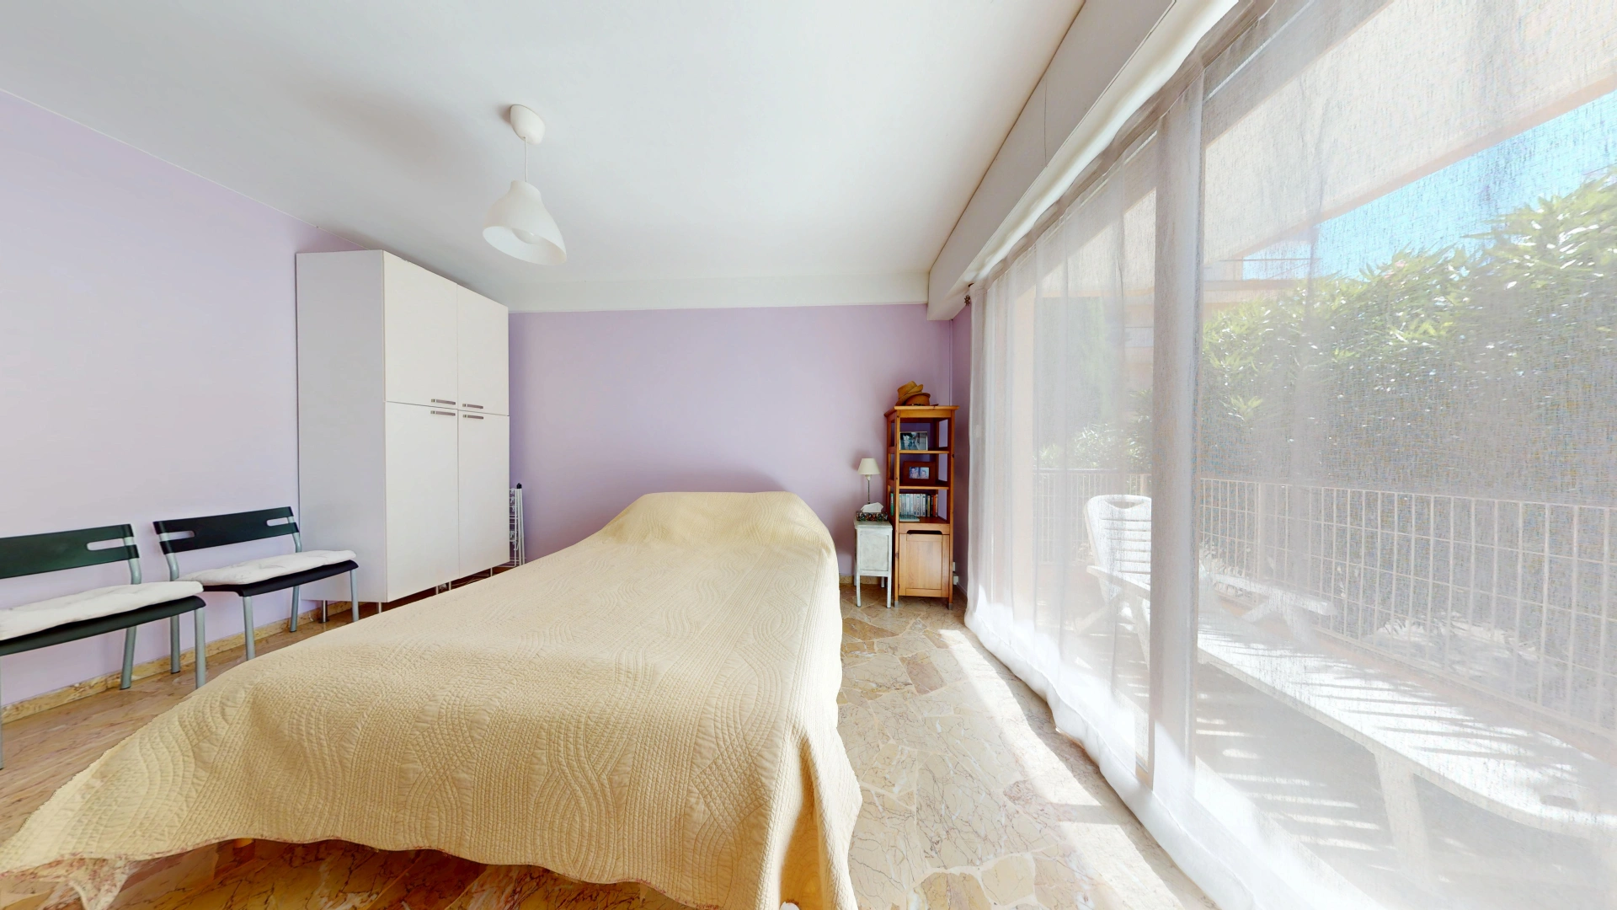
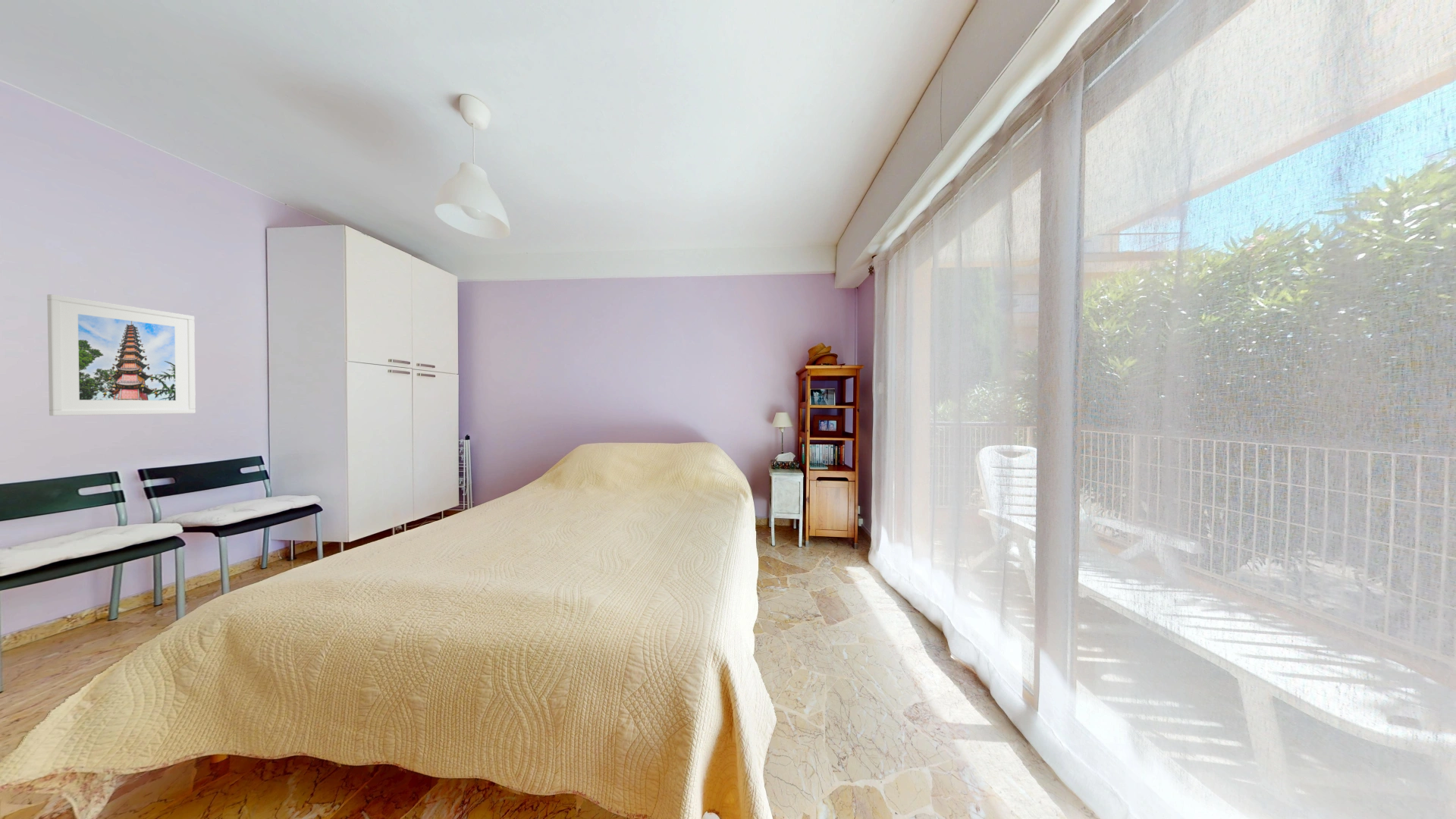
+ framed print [46,293,196,416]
